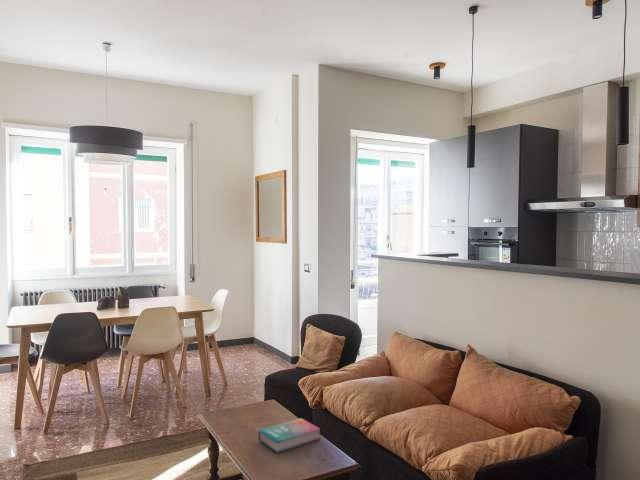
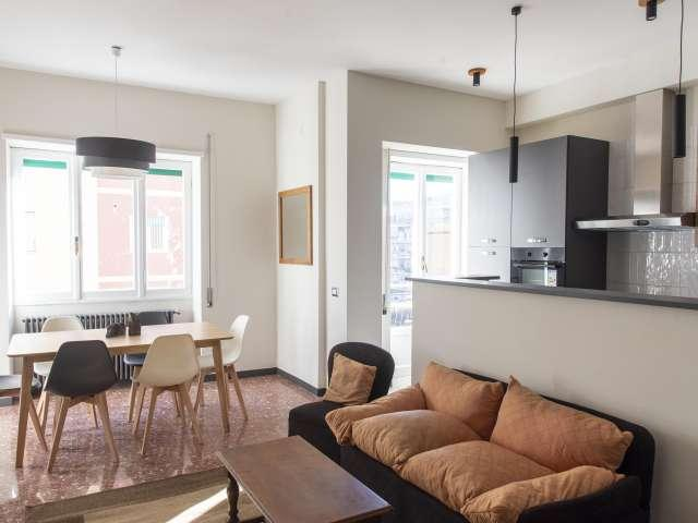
- book [258,417,321,454]
